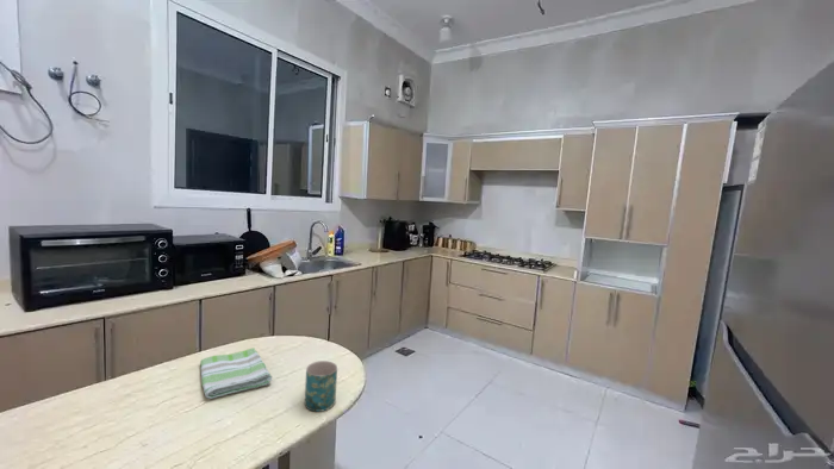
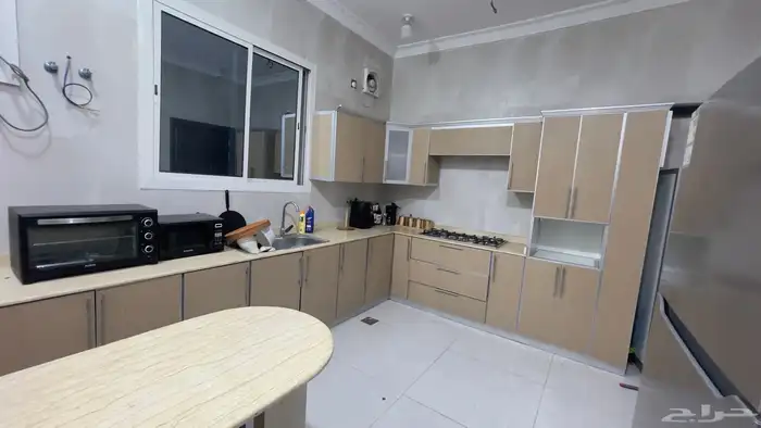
- mug [304,359,338,413]
- dish towel [199,346,273,400]
